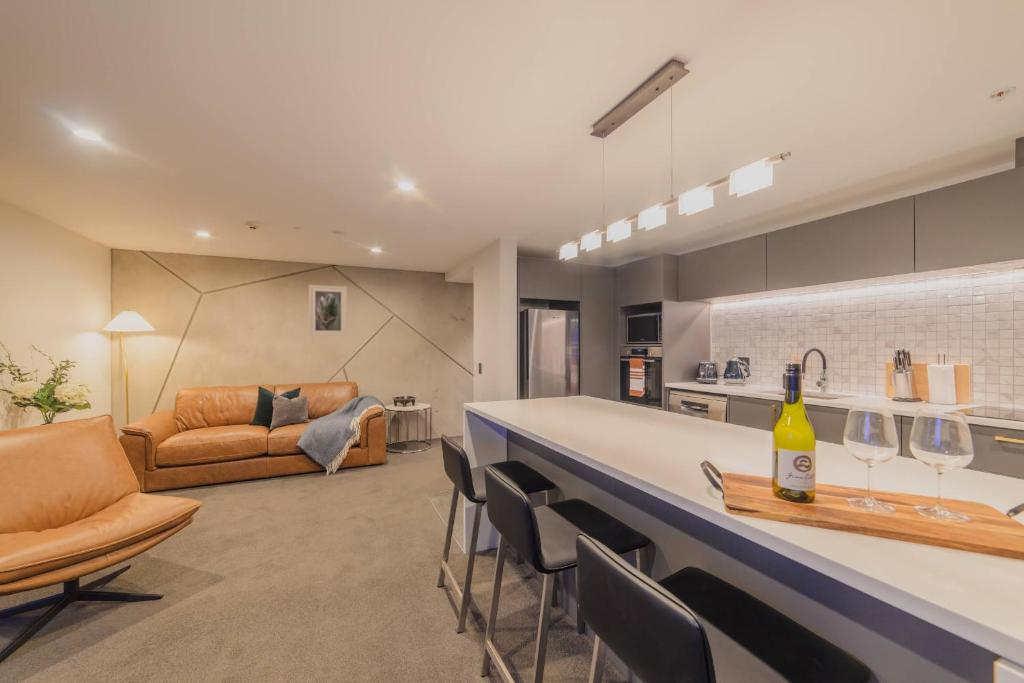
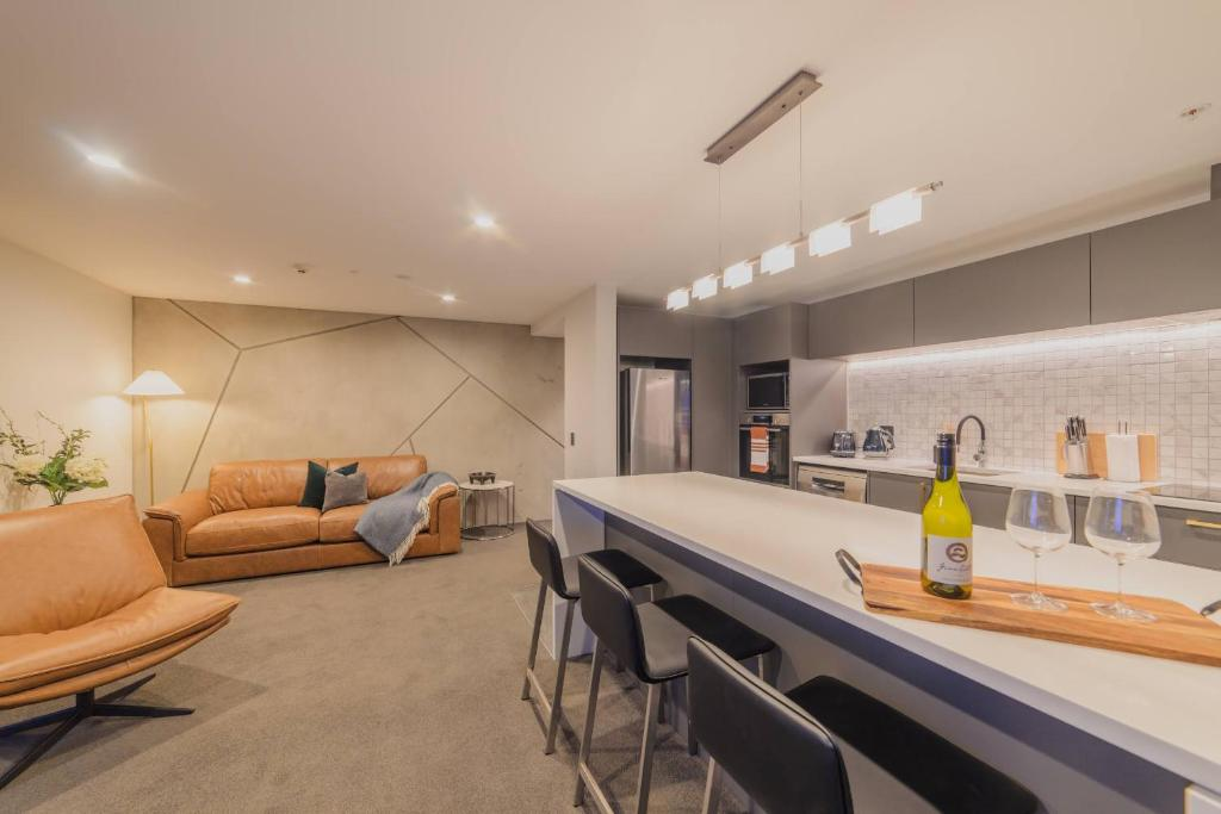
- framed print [308,284,348,337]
